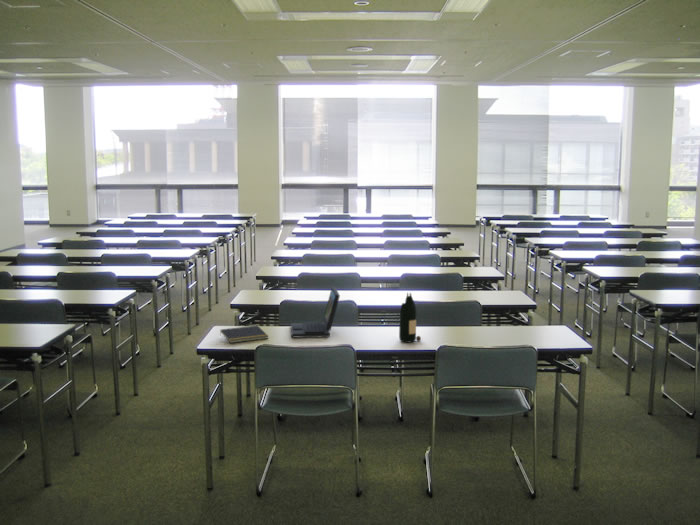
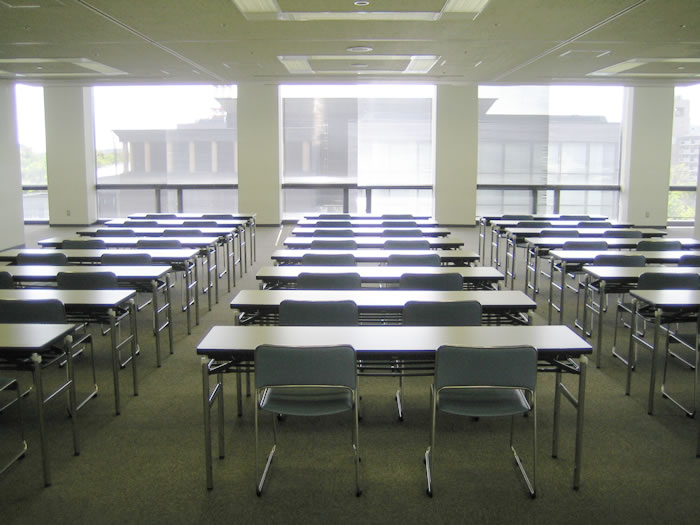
- laptop [290,286,341,338]
- bottle [398,292,422,343]
- notepad [219,325,269,344]
